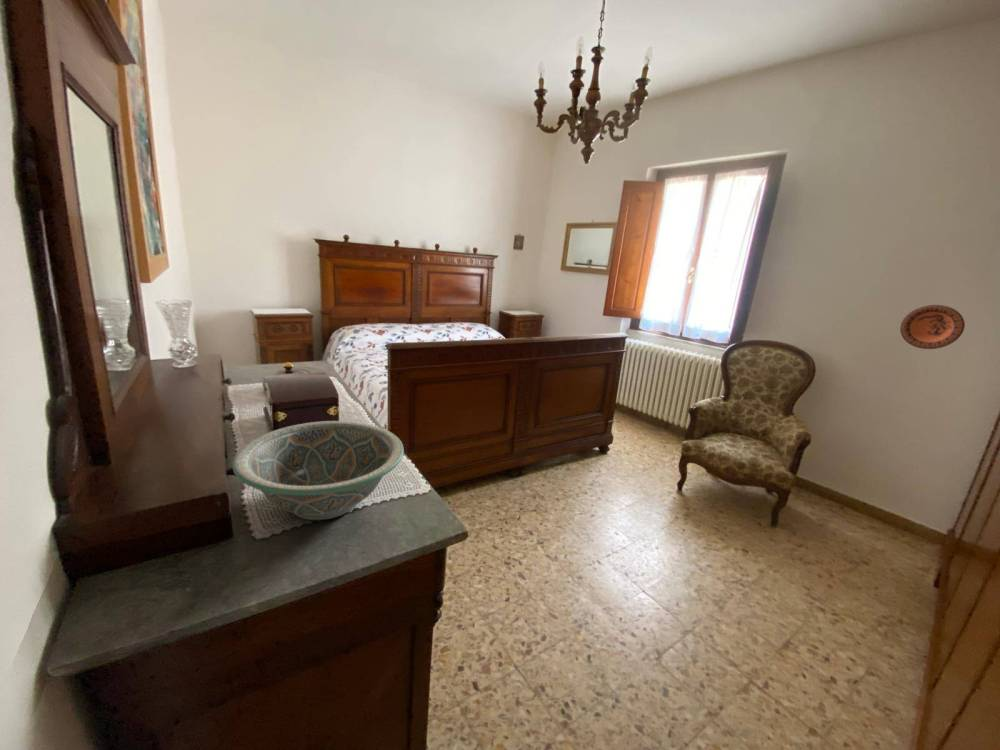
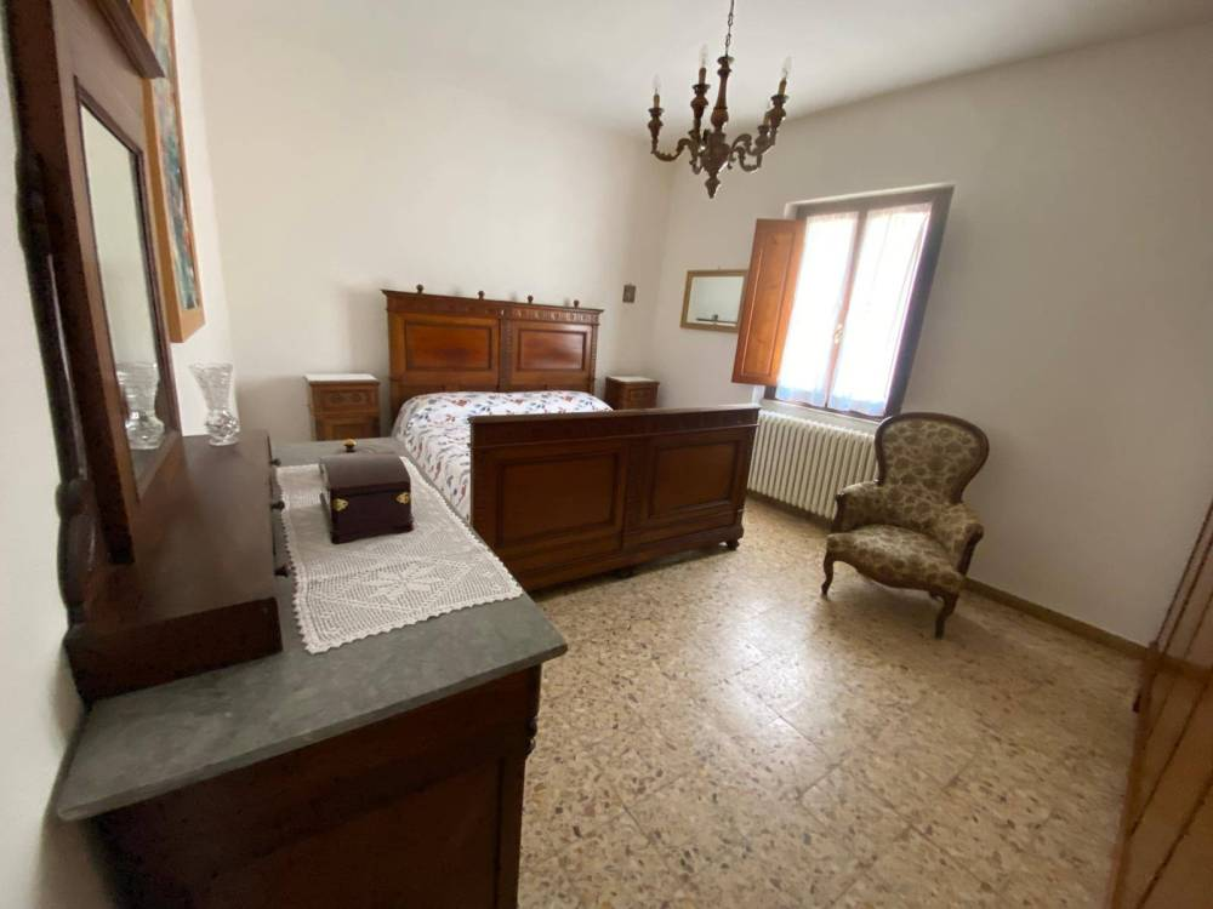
- decorative plate [899,304,966,350]
- decorative bowl [231,420,405,521]
